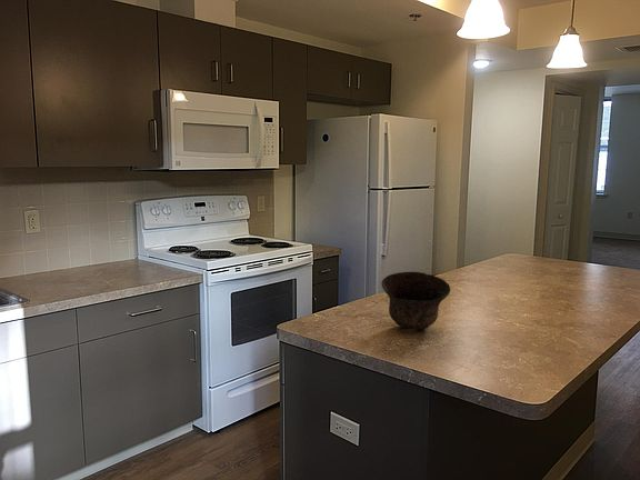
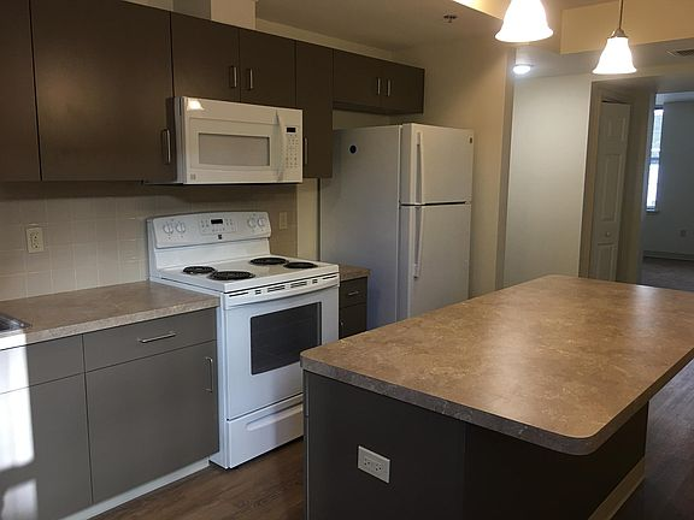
- bowl [380,271,451,330]
